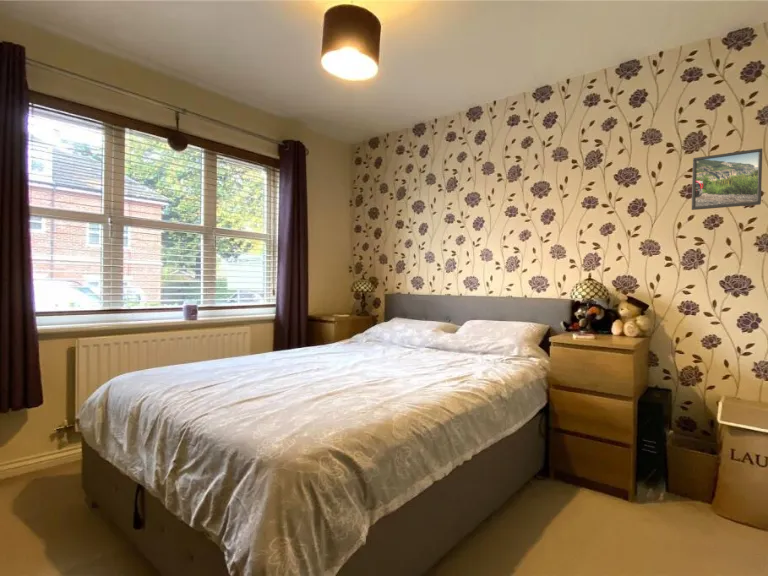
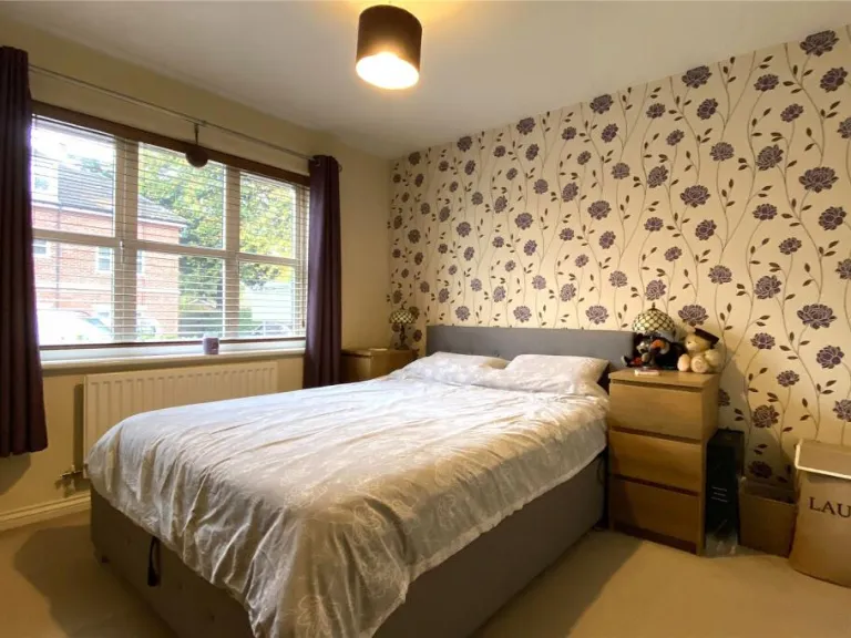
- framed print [691,148,763,211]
